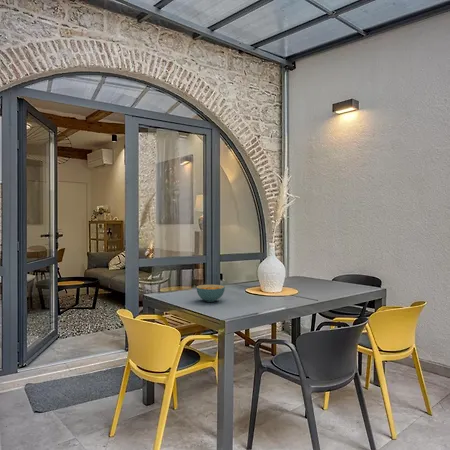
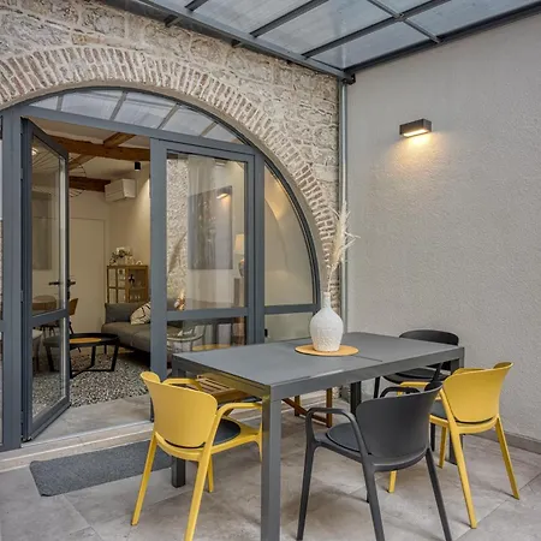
- cereal bowl [195,284,226,303]
